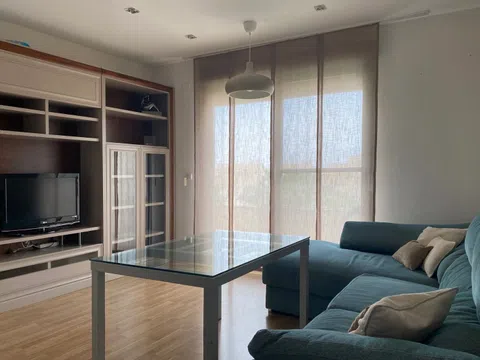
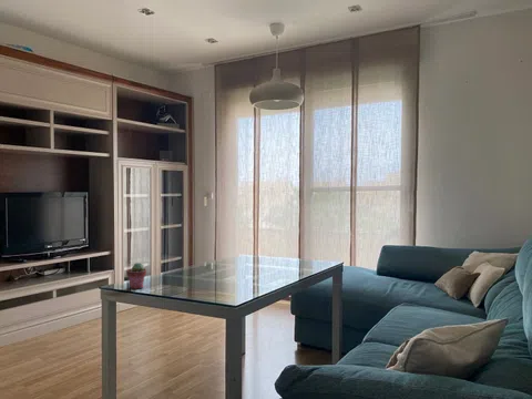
+ potted succulent [126,262,147,289]
